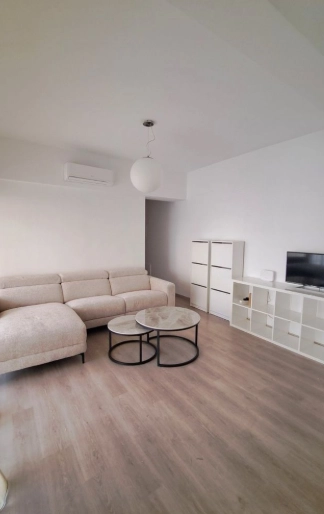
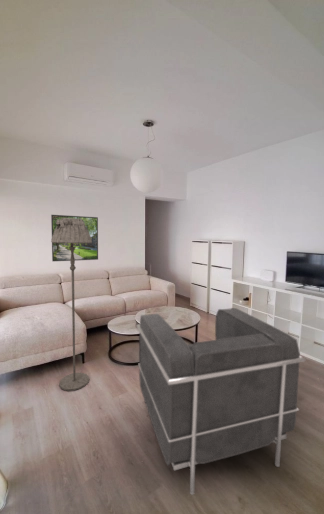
+ armchair [136,307,306,496]
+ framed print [50,214,99,262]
+ floor lamp [50,218,92,392]
